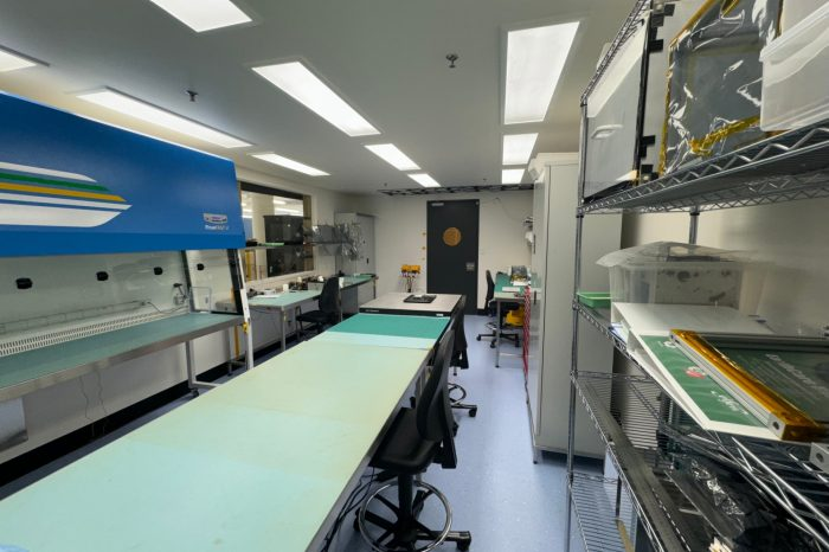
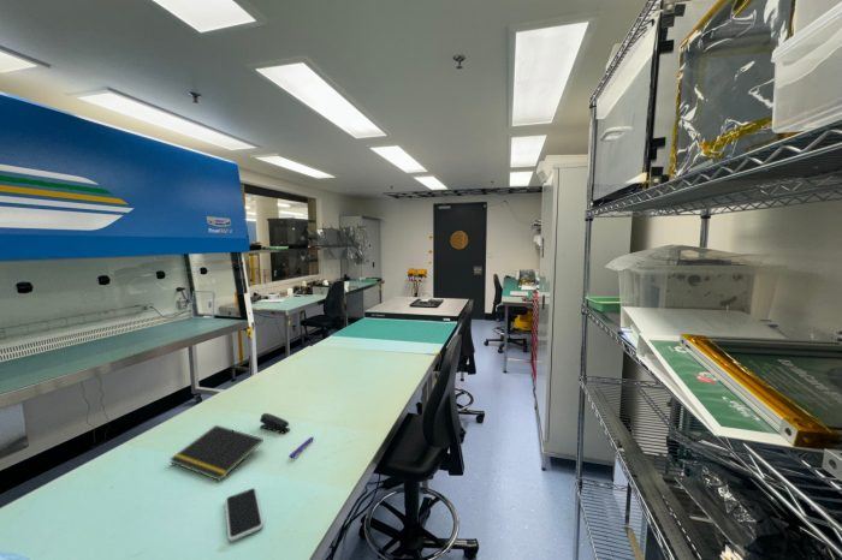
+ stapler [259,412,291,434]
+ smartphone [224,487,265,542]
+ notepad [170,424,265,482]
+ pen [287,435,315,460]
